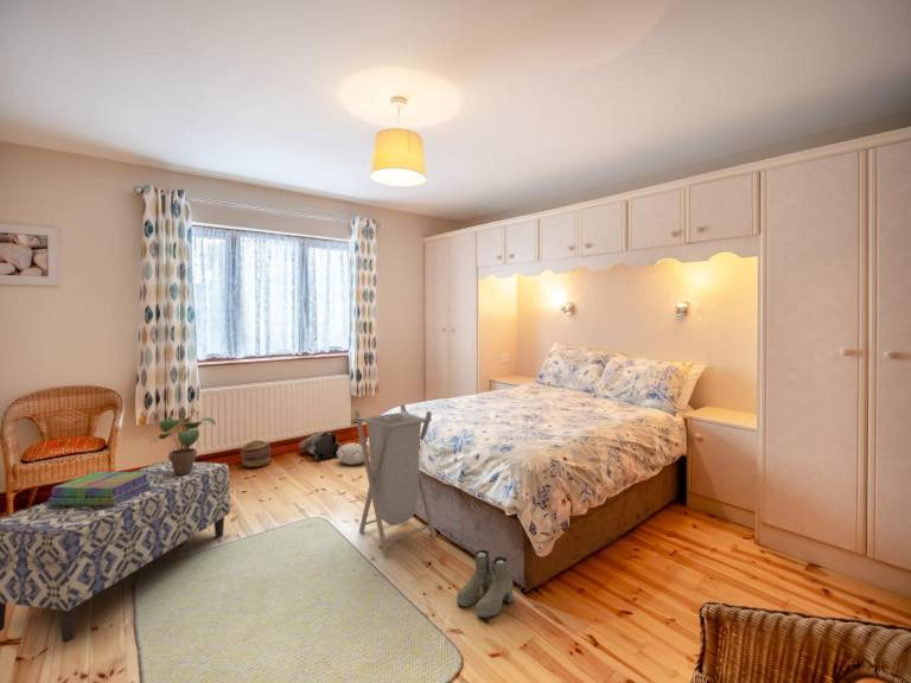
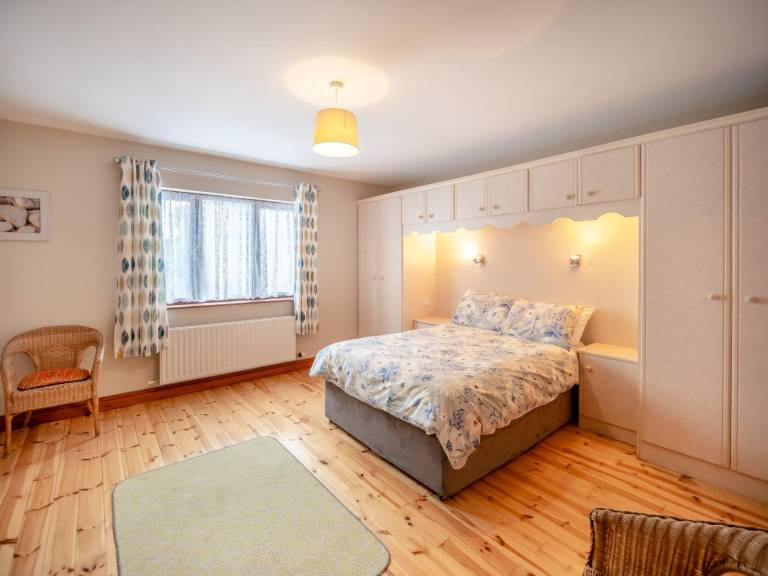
- plush toy [336,441,370,466]
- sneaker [298,432,340,461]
- boots [456,549,514,619]
- potted plant [158,416,217,474]
- bench [0,460,231,644]
- laundry hamper [352,403,437,556]
- basket [240,439,272,468]
- stack of books [47,471,151,506]
